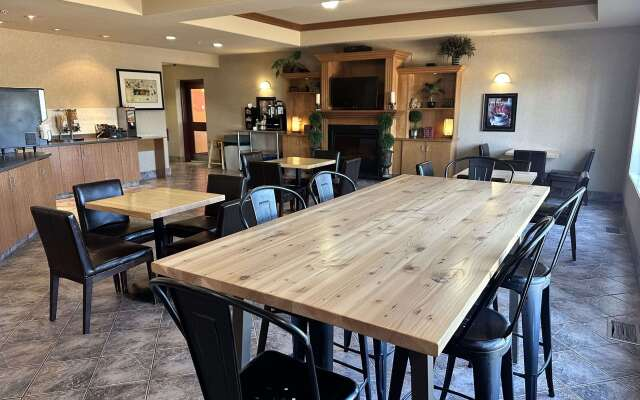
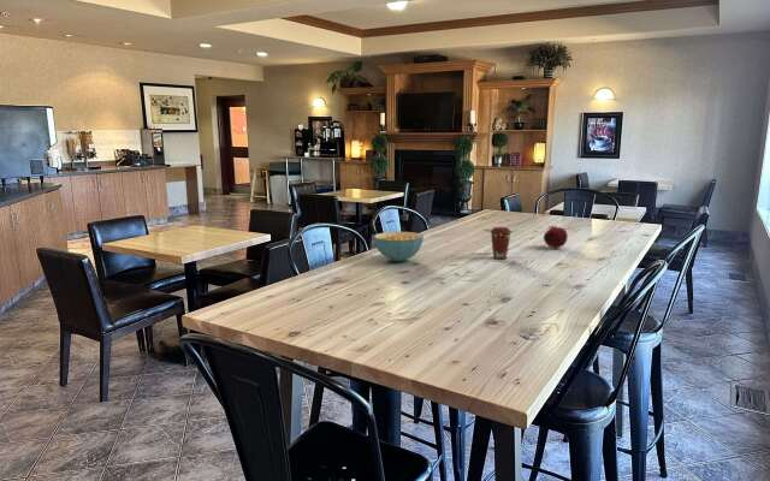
+ fruit [543,225,569,249]
+ coffee cup [488,226,513,260]
+ cereal bowl [373,231,425,262]
